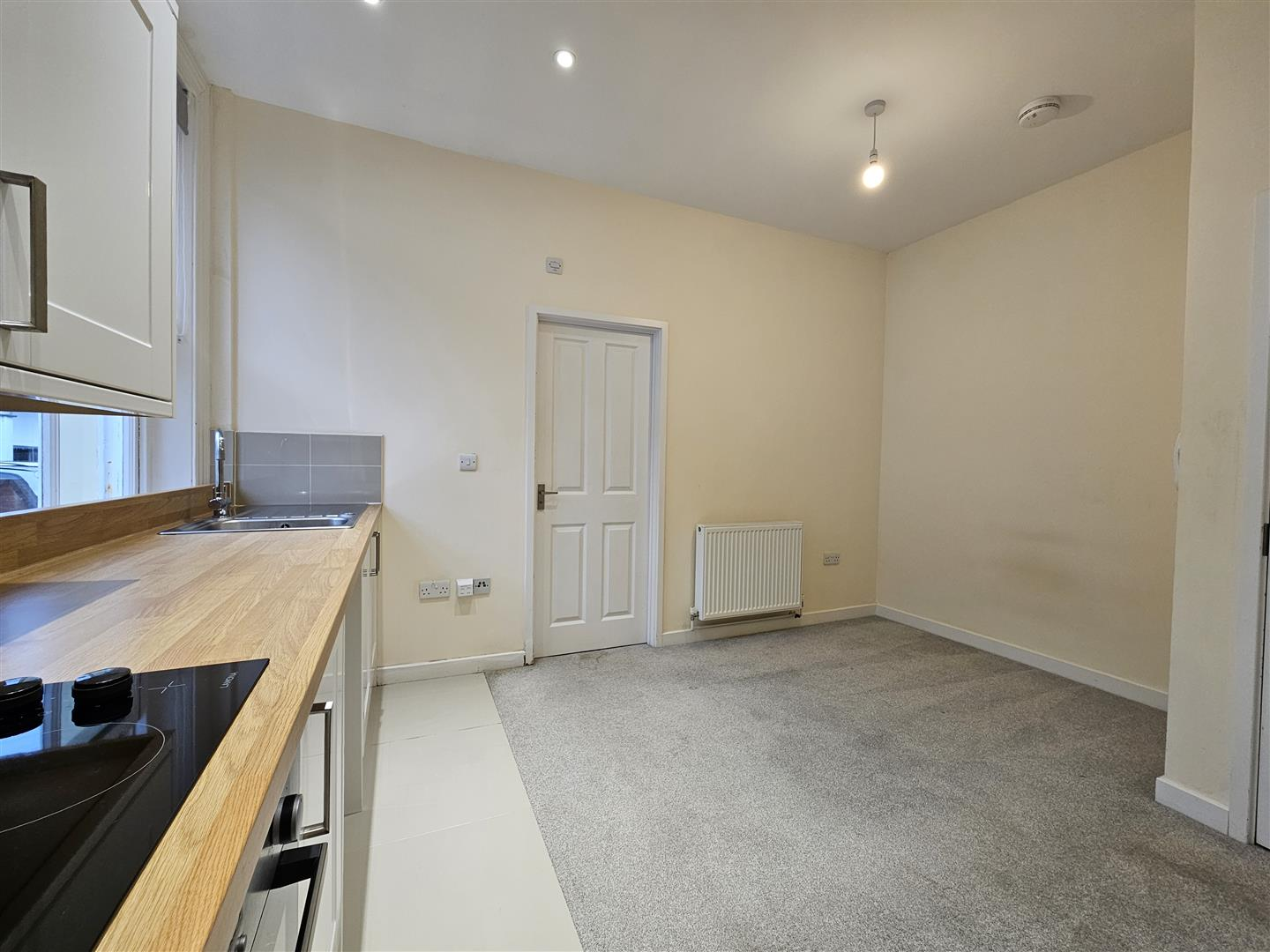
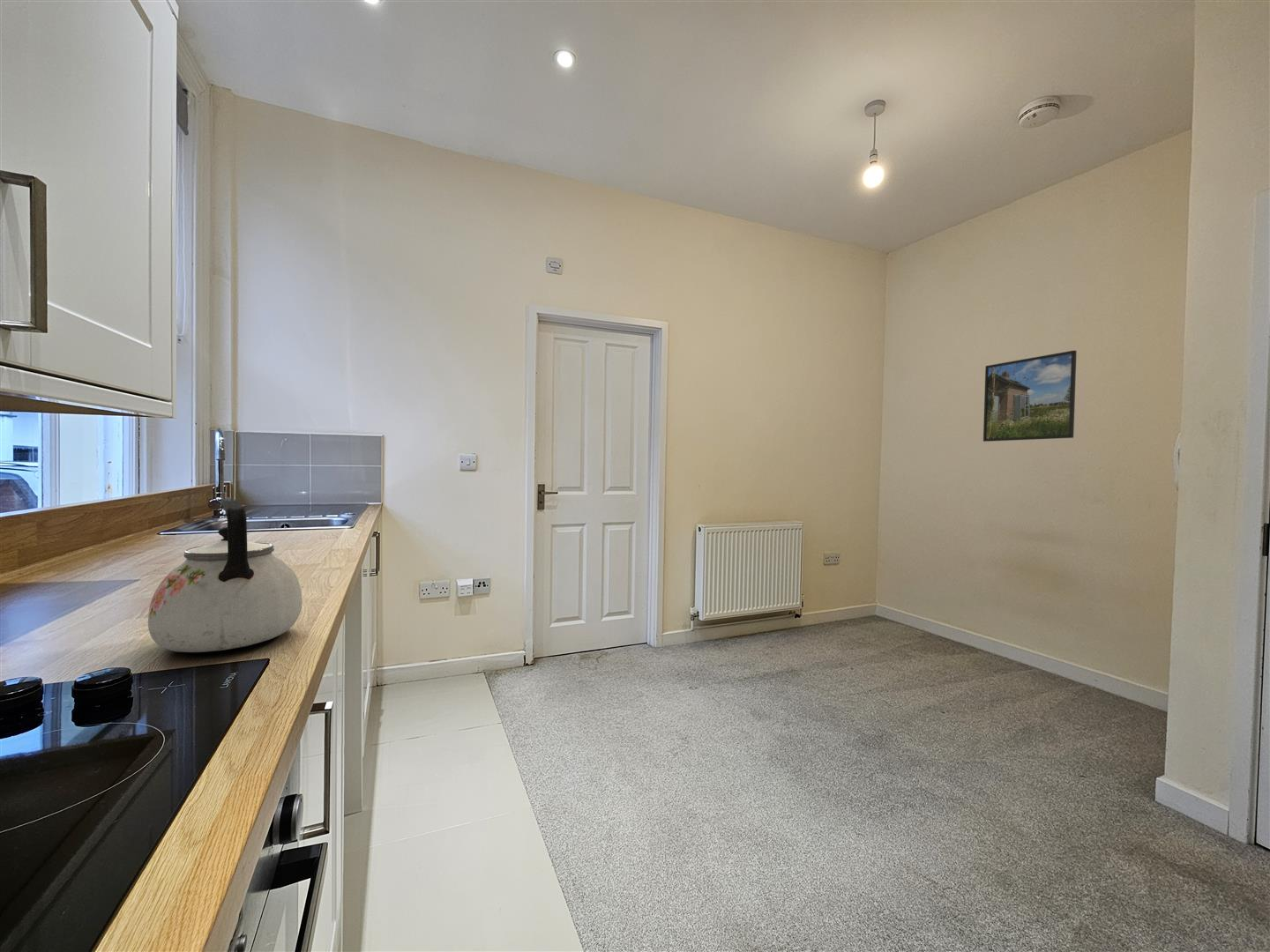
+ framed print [982,350,1078,443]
+ kettle [147,499,303,653]
